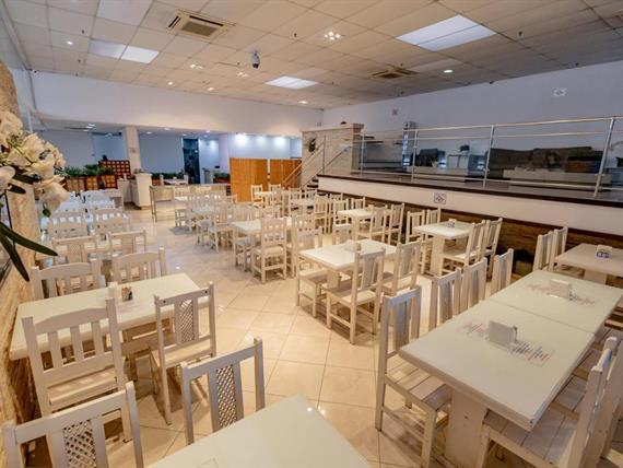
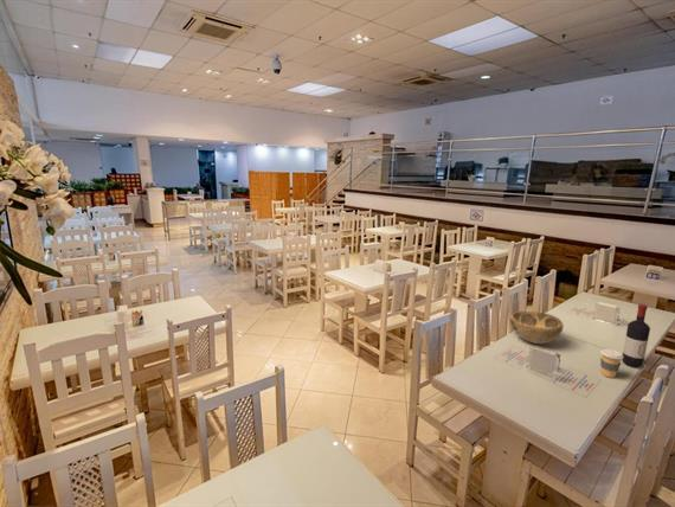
+ coffee cup [599,348,623,379]
+ wine bottle [621,303,651,368]
+ decorative bowl [509,310,565,345]
